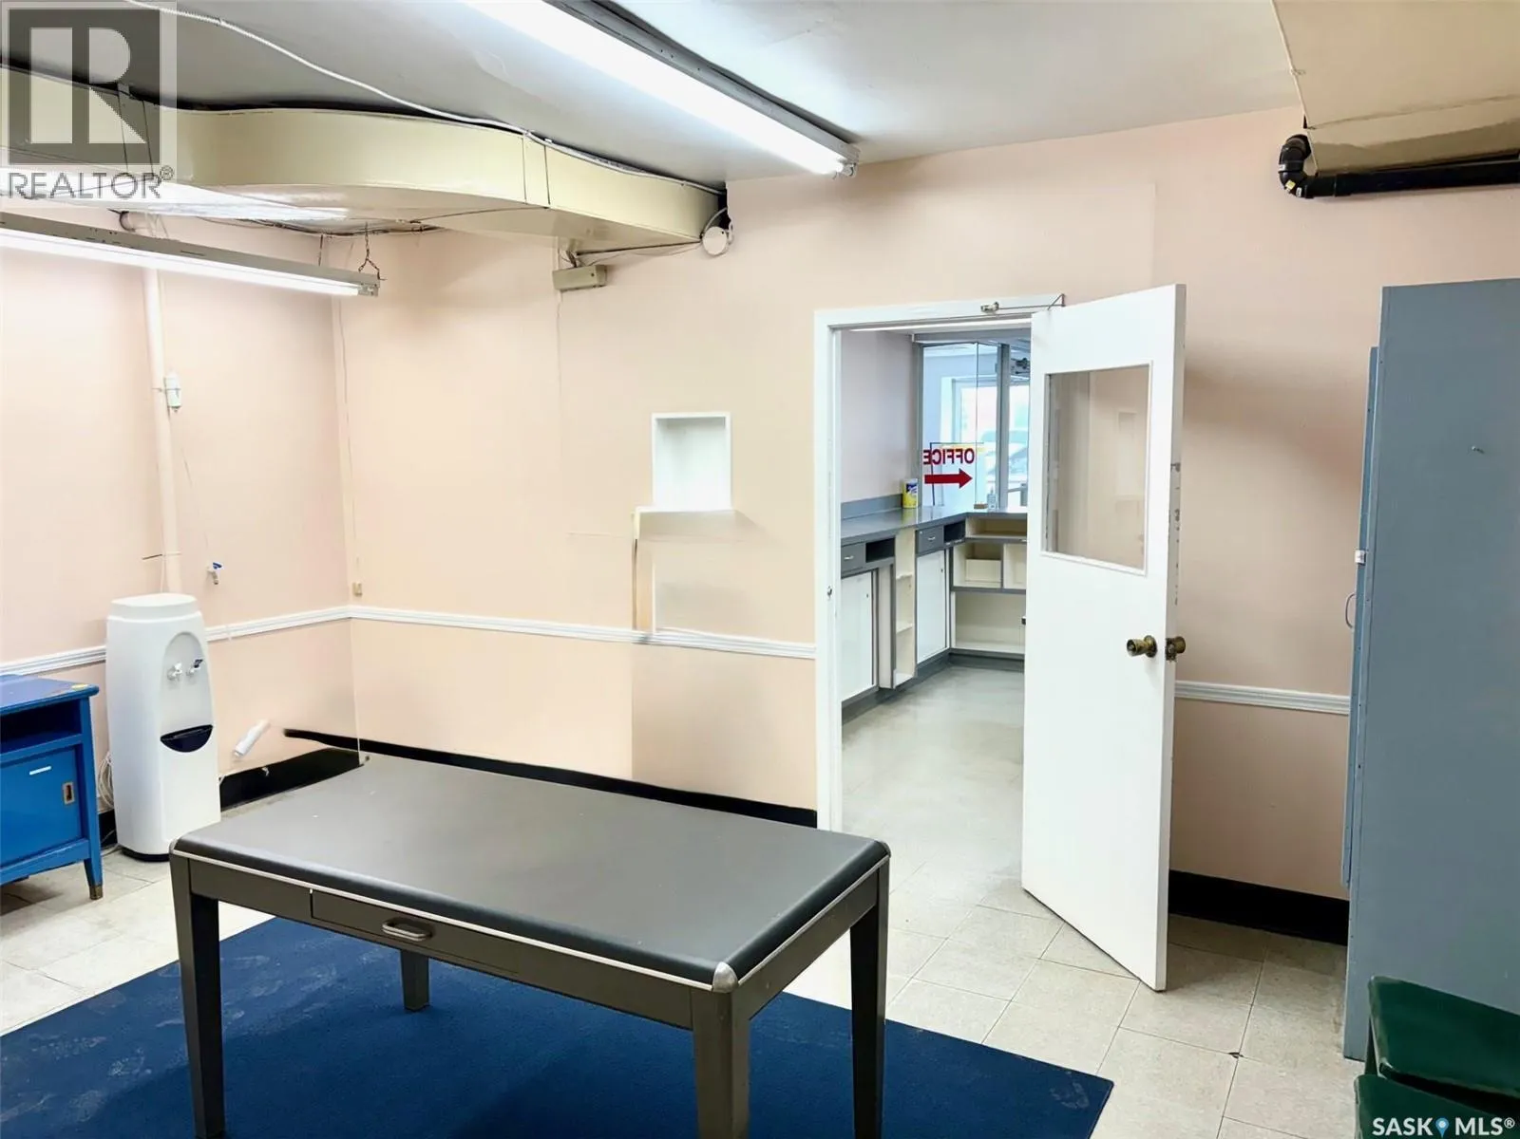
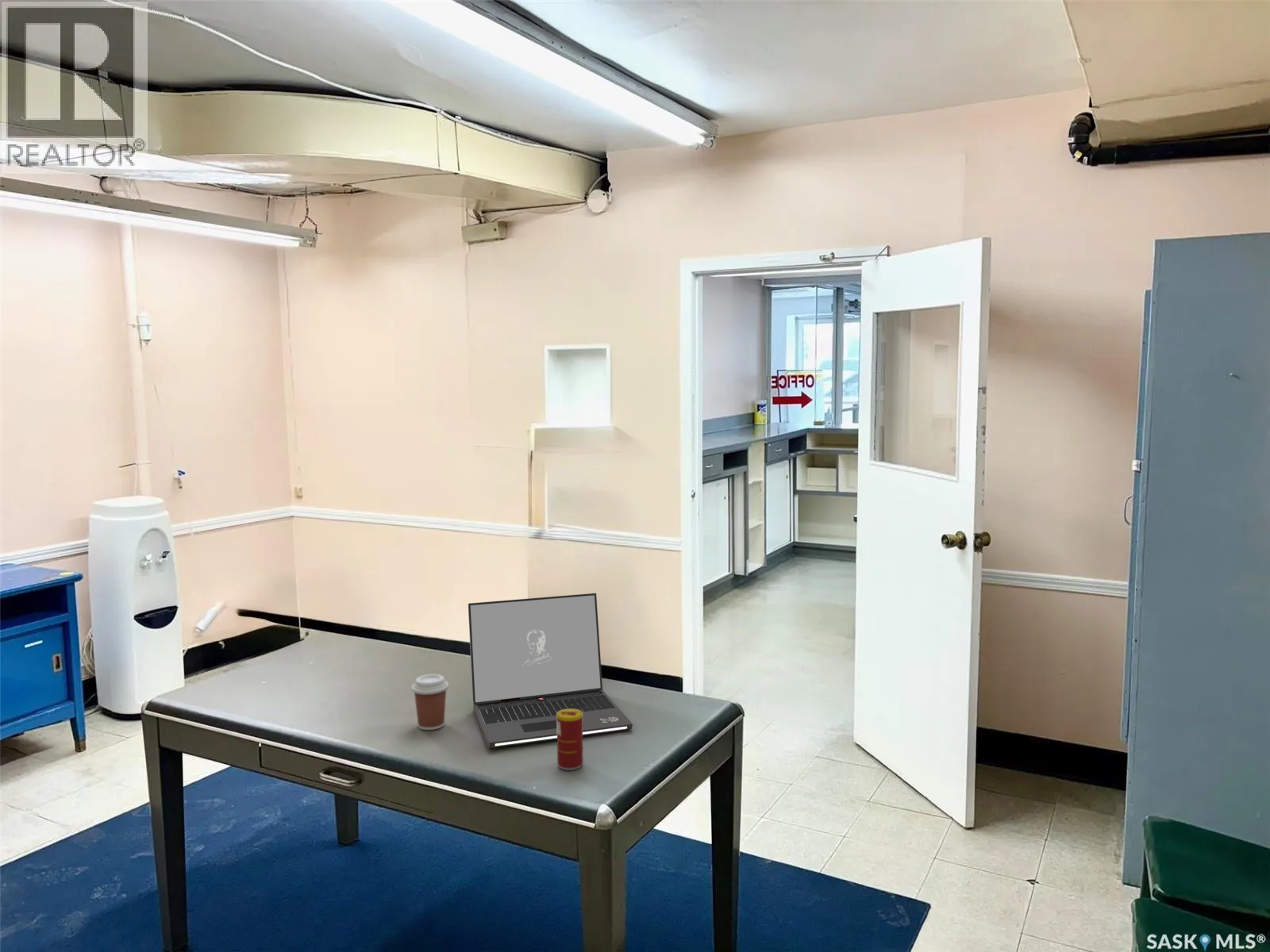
+ laptop [468,593,633,749]
+ beverage can [556,709,584,771]
+ coffee cup [410,674,450,731]
